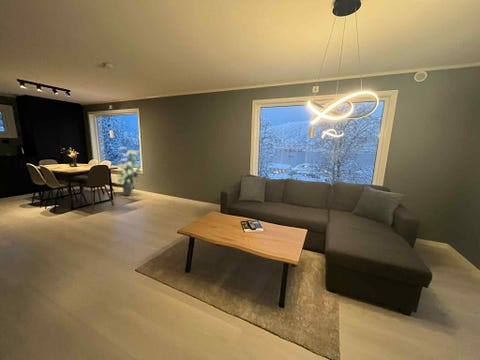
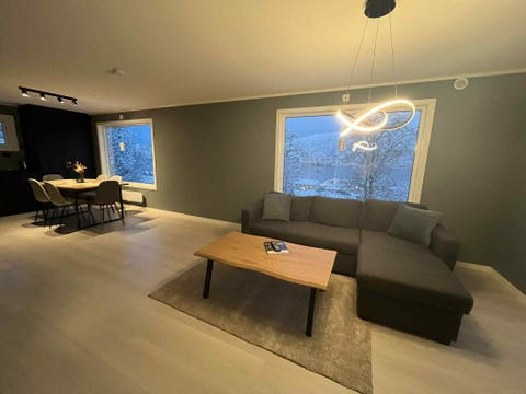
- indoor plant [114,146,145,197]
